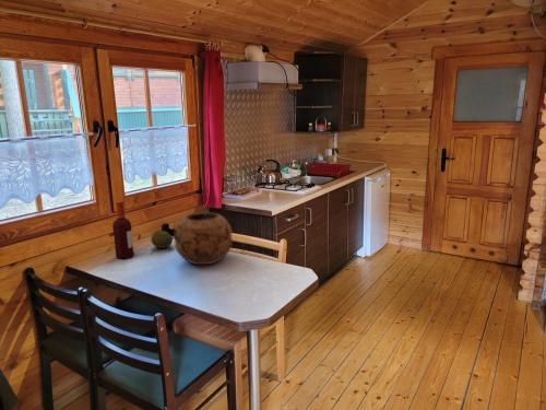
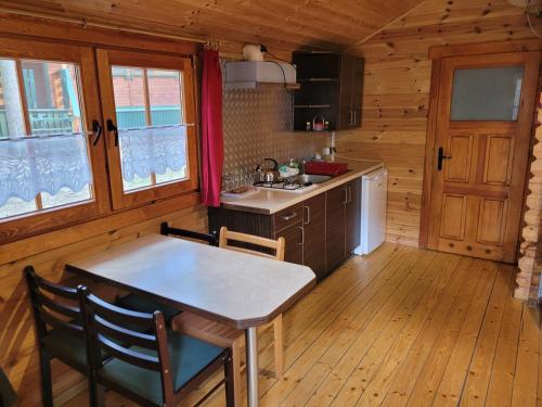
- fruit [150,230,174,249]
- decorative bowl [173,211,234,266]
- bottle [111,200,135,259]
